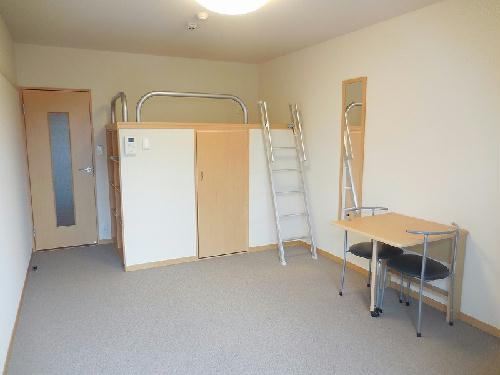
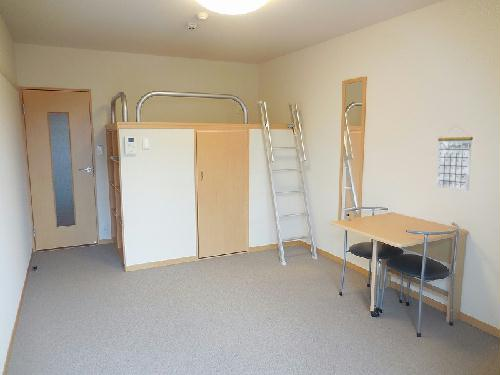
+ calendar [436,124,474,191]
